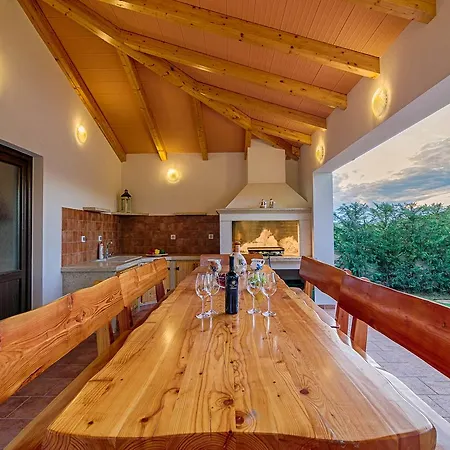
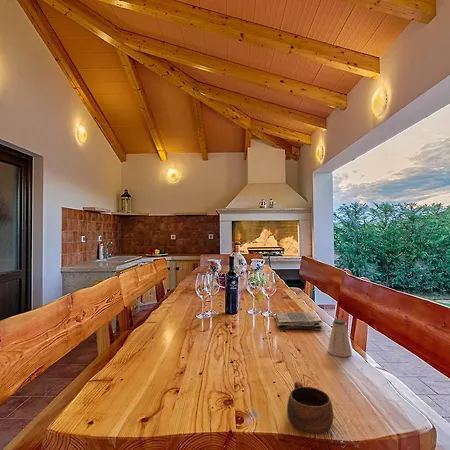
+ dish towel [275,311,323,331]
+ cup [286,380,334,434]
+ saltshaker [327,318,353,358]
